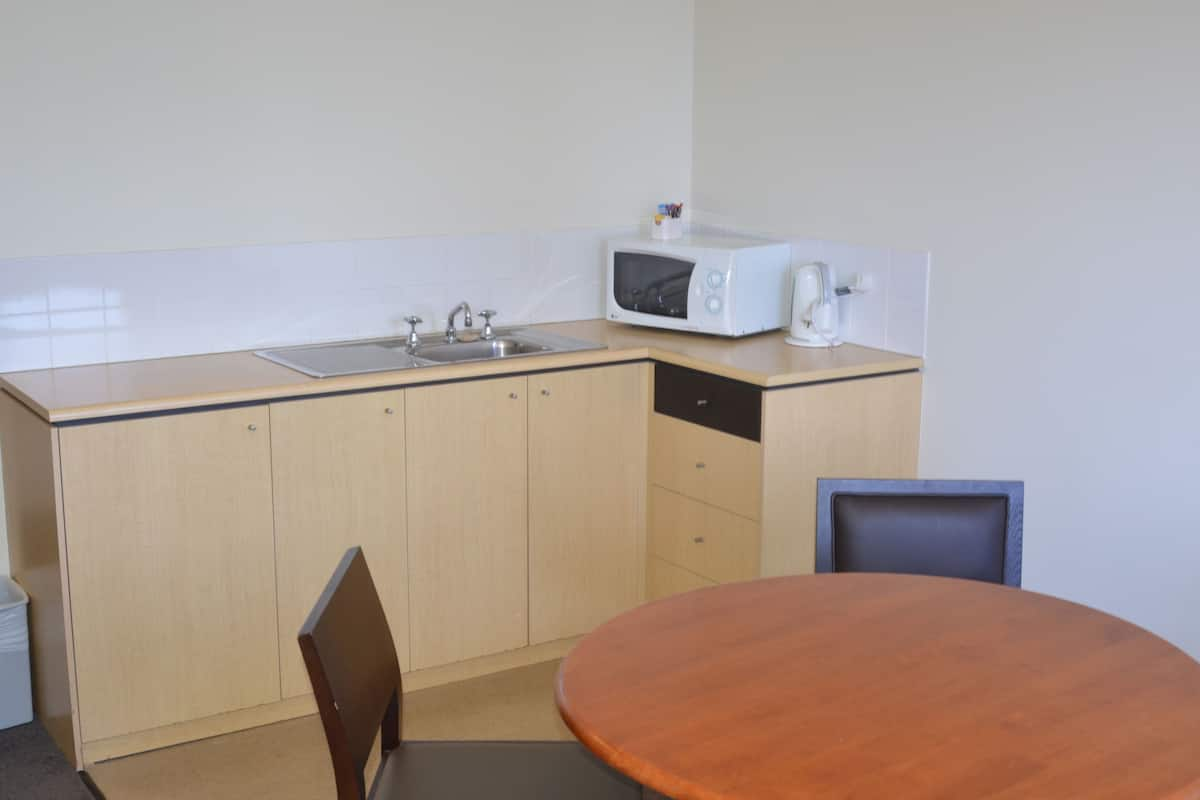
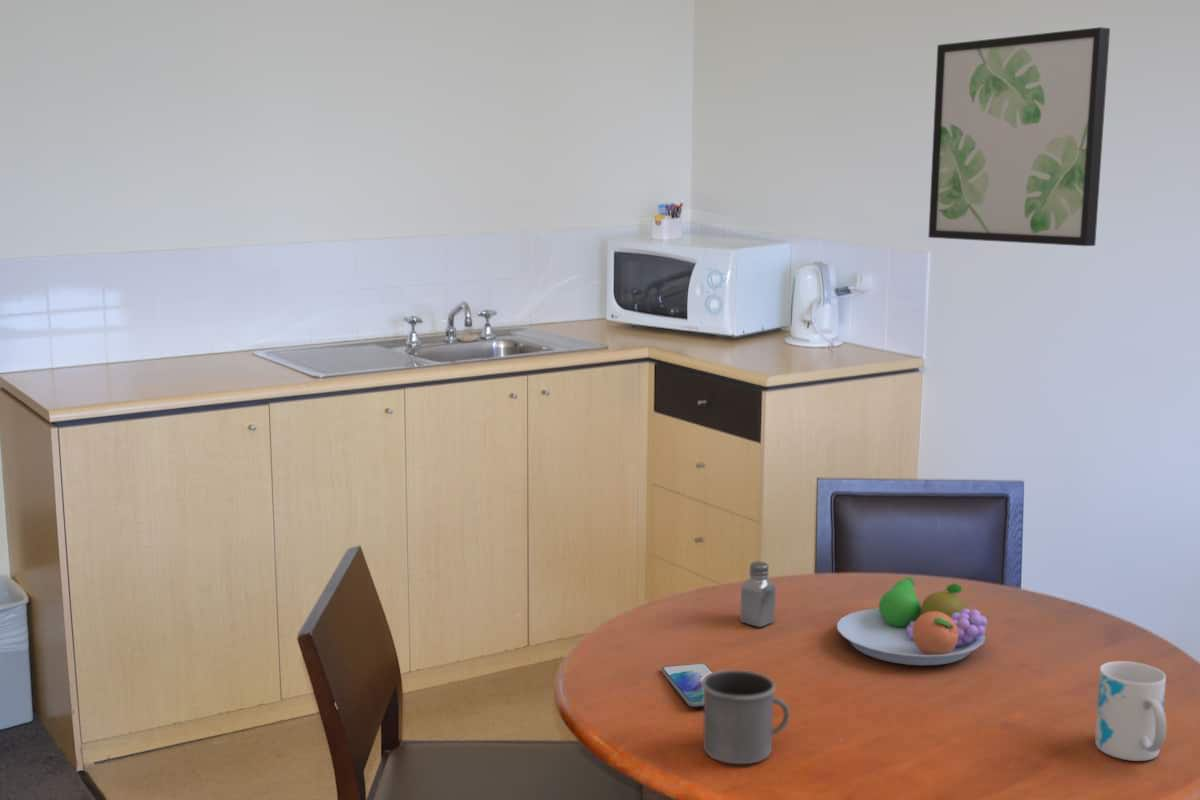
+ fruit bowl [836,576,989,666]
+ mug [702,669,791,765]
+ smartphone [660,662,714,708]
+ mug [1094,660,1167,762]
+ saltshaker [739,561,777,628]
+ wall art [928,26,1111,247]
